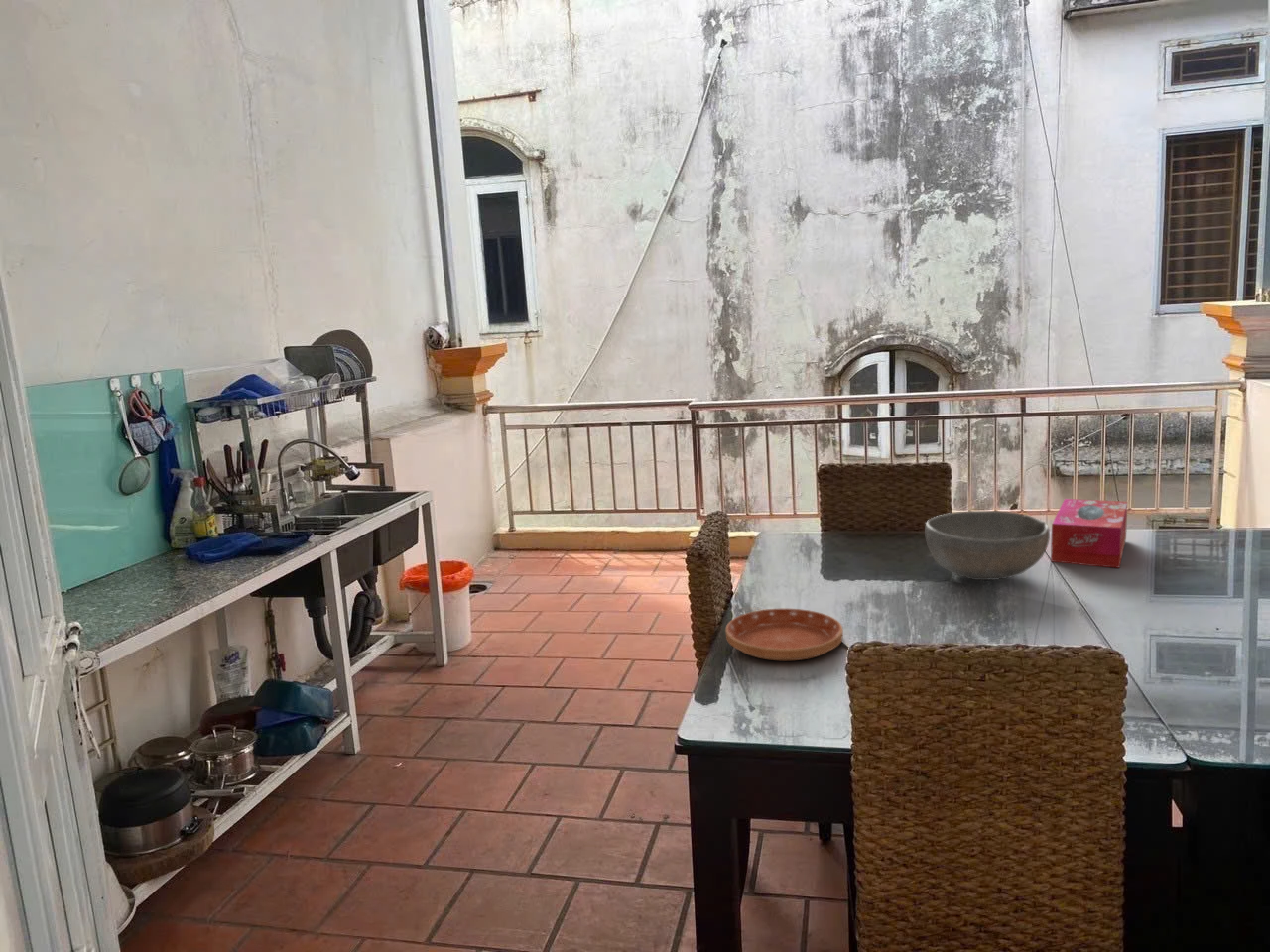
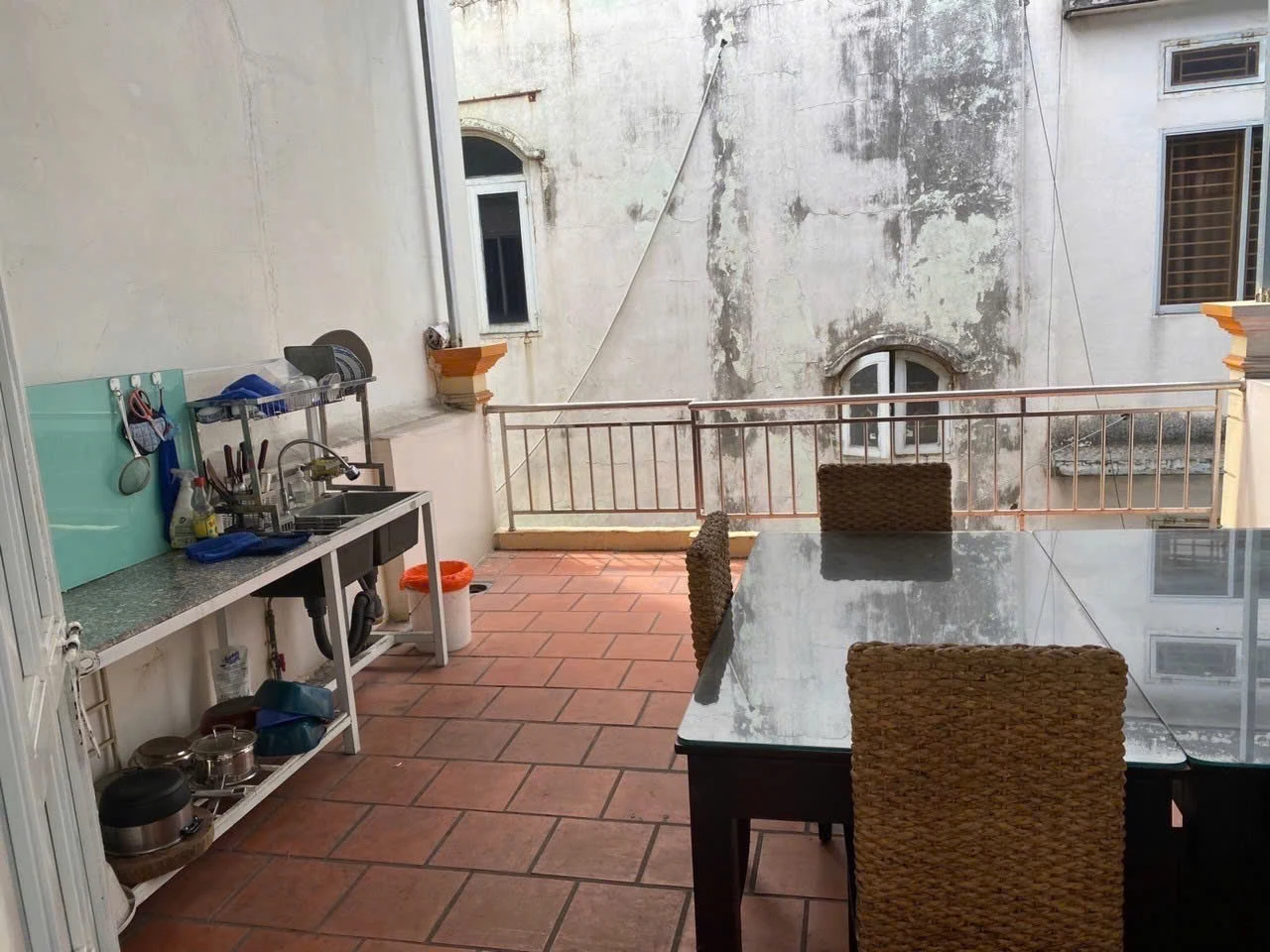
- tissue box [1050,498,1128,569]
- bowl [925,510,1051,581]
- saucer [724,607,844,661]
